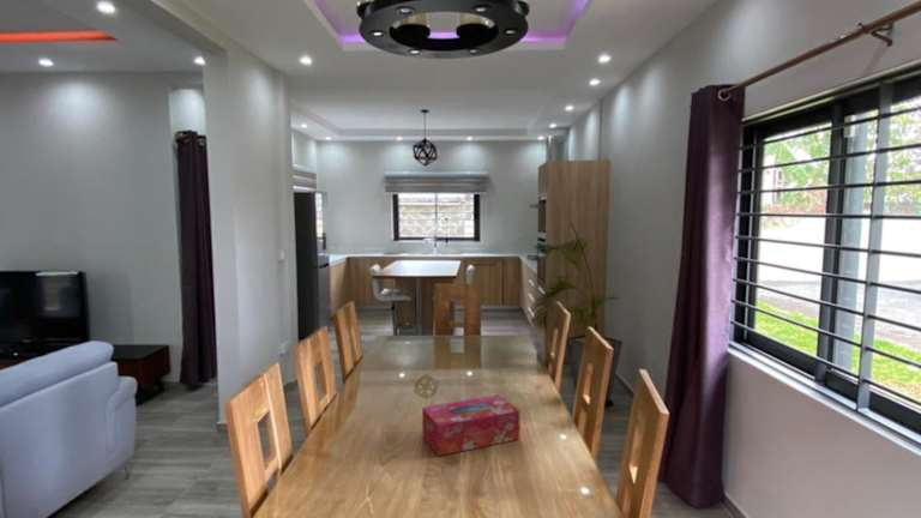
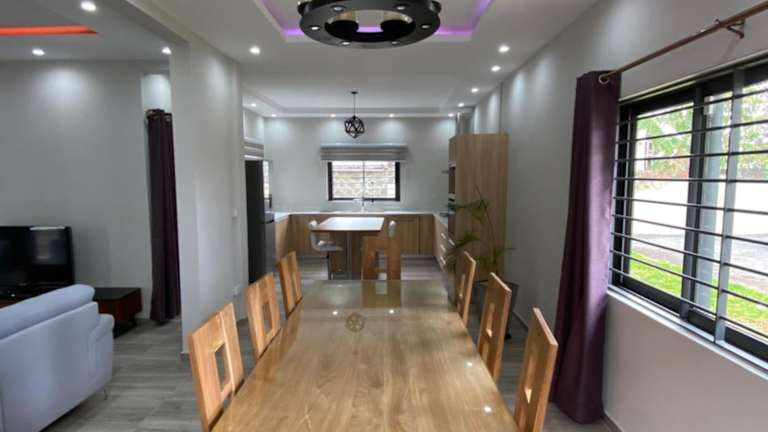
- tissue box [421,394,520,457]
